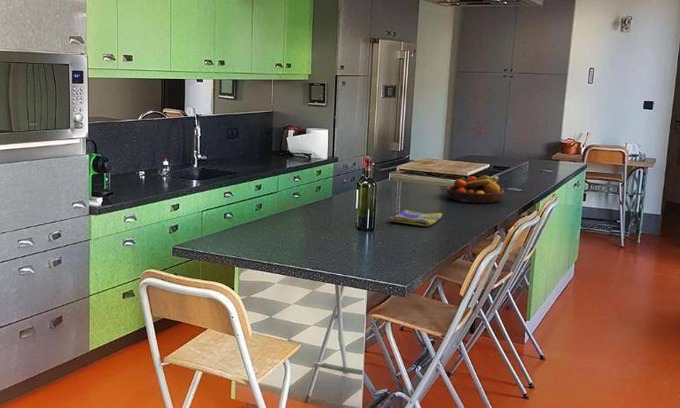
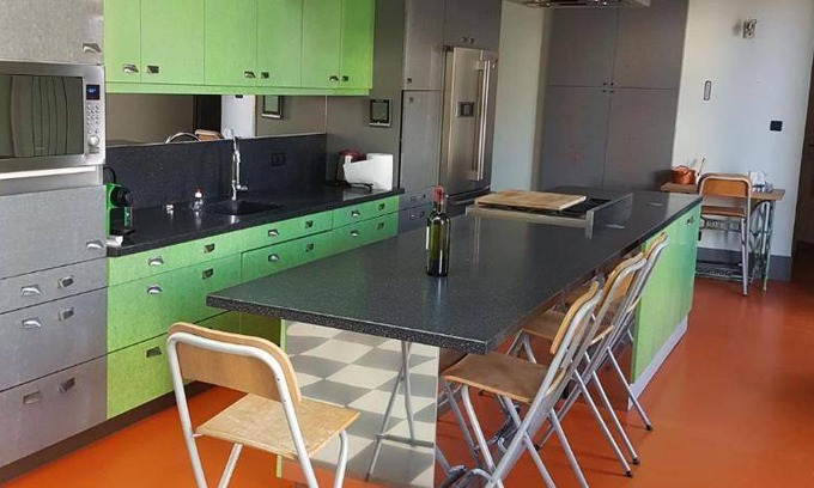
- fruit bowl [445,175,505,204]
- dish towel [388,209,443,227]
